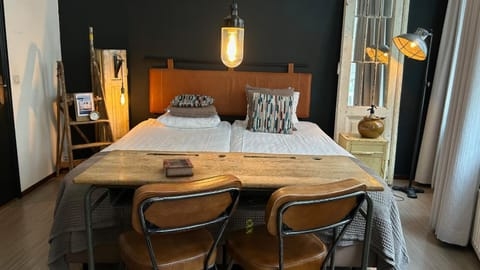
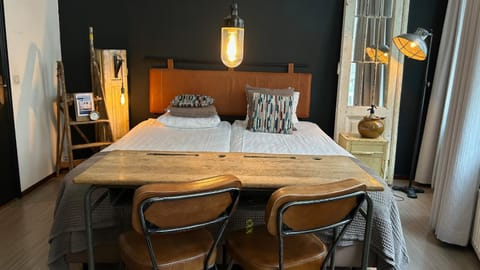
- book [162,157,195,178]
